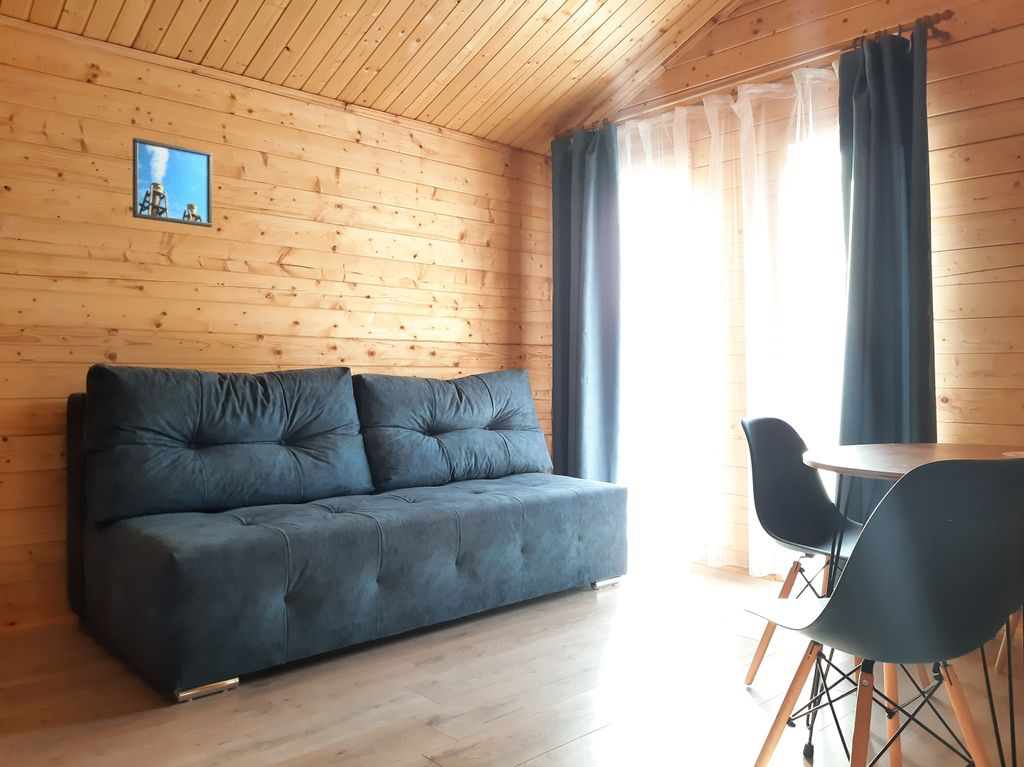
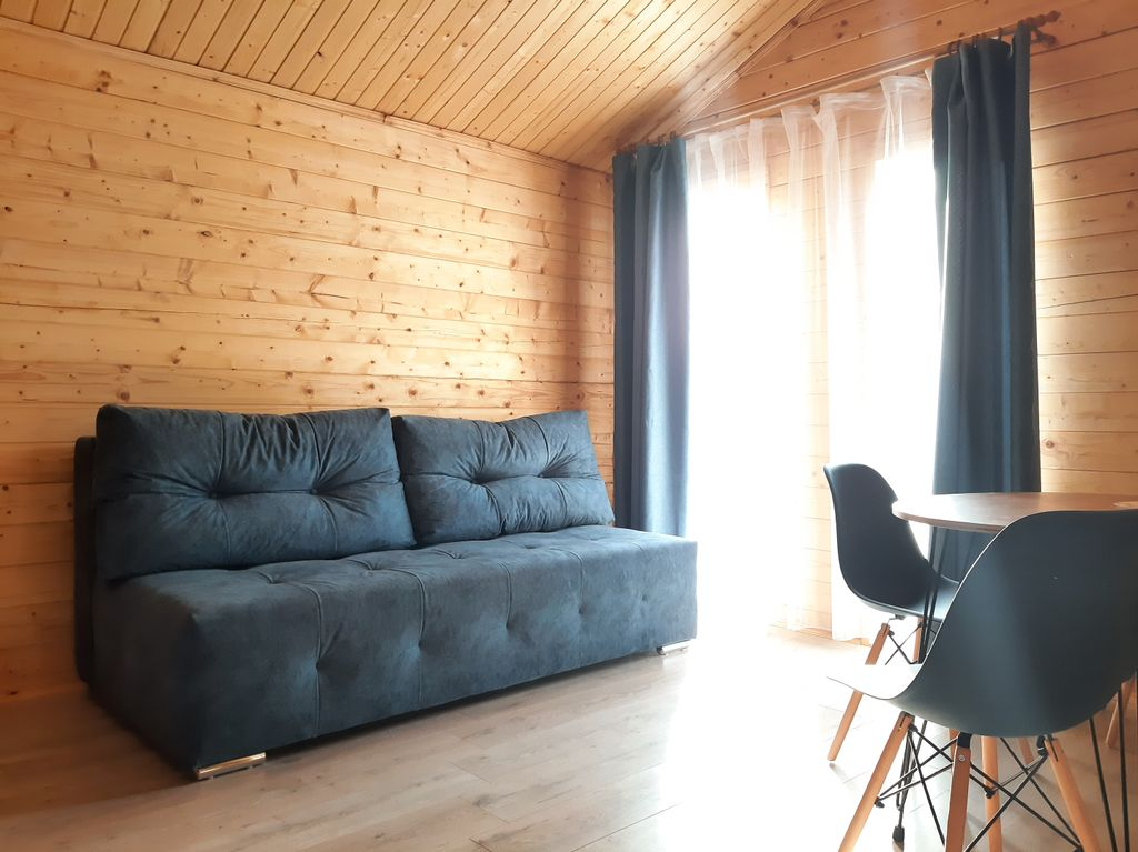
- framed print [132,137,213,228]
